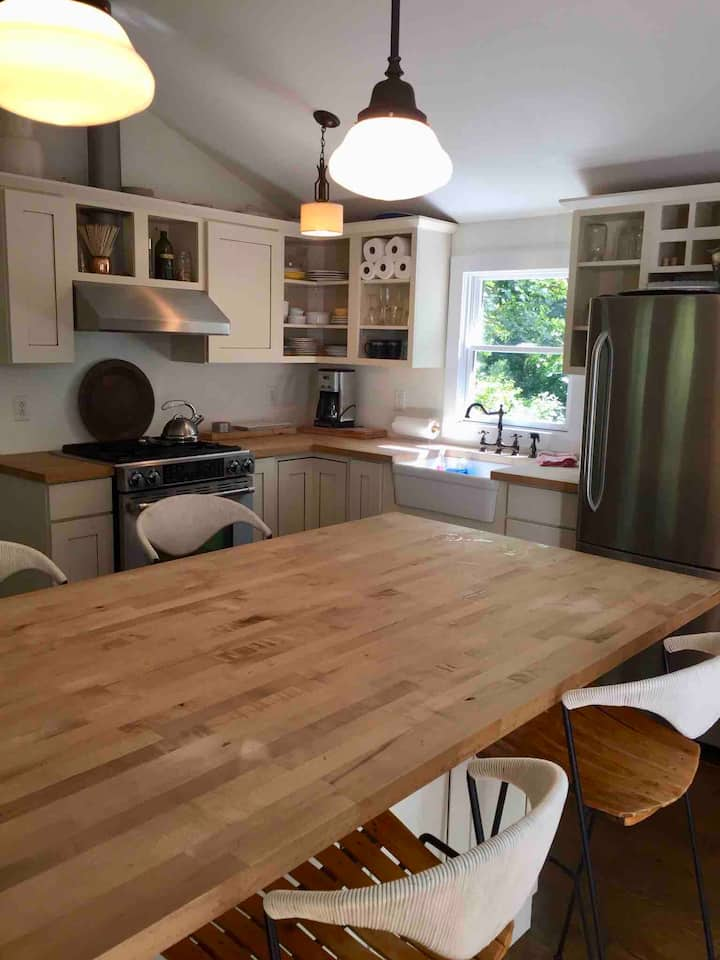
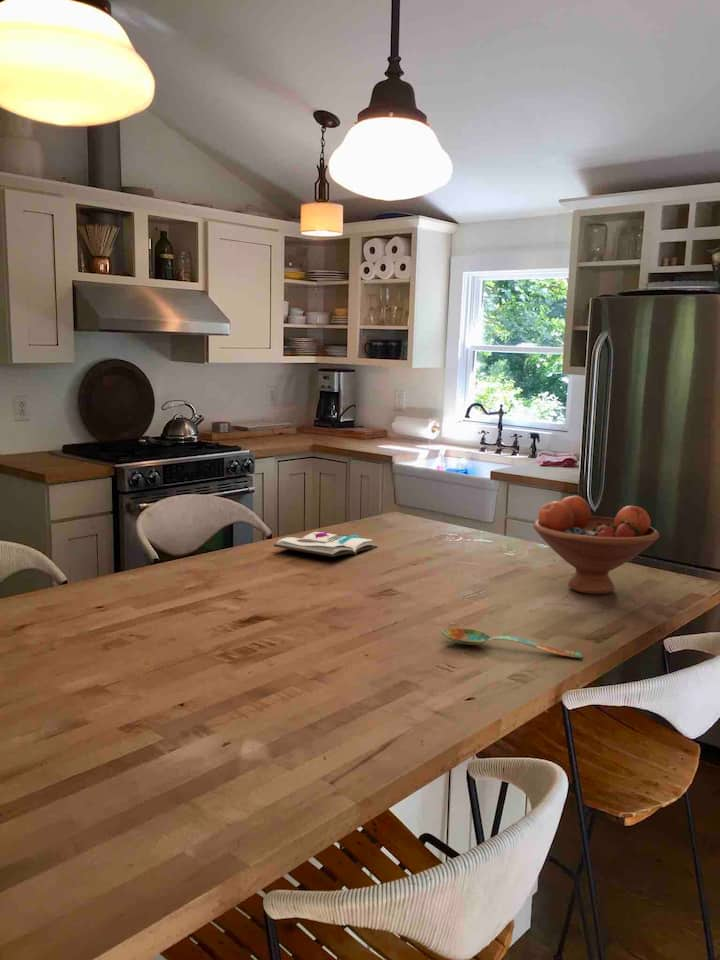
+ book [273,531,378,558]
+ spoon [440,627,583,659]
+ fruit bowl [532,495,660,595]
